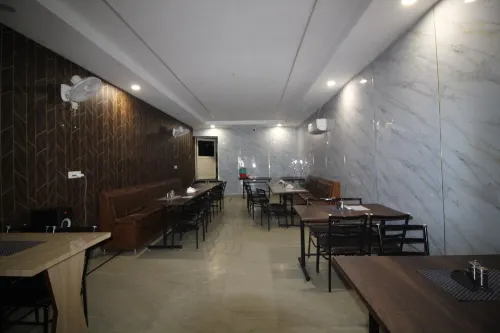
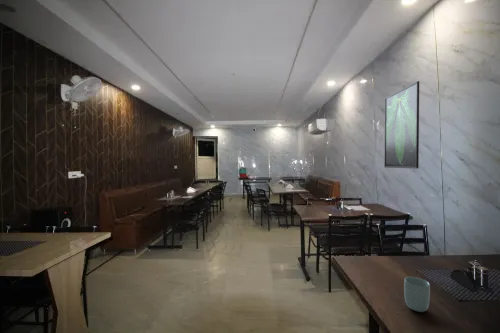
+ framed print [383,80,420,169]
+ cup [403,276,431,313]
